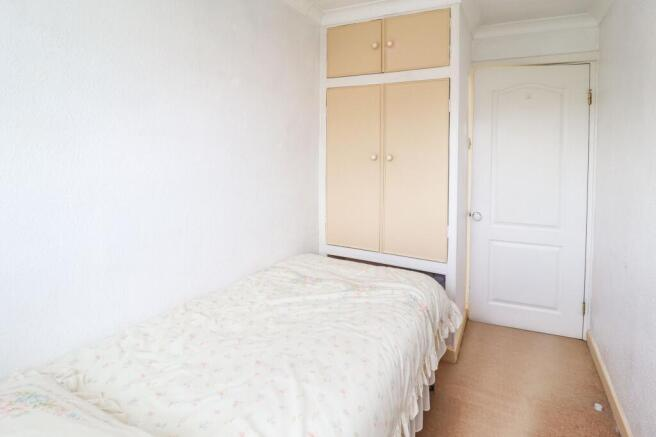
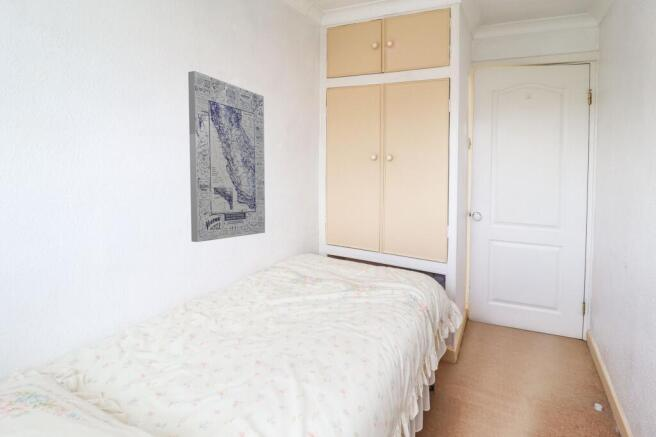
+ wall art [187,70,266,243]
